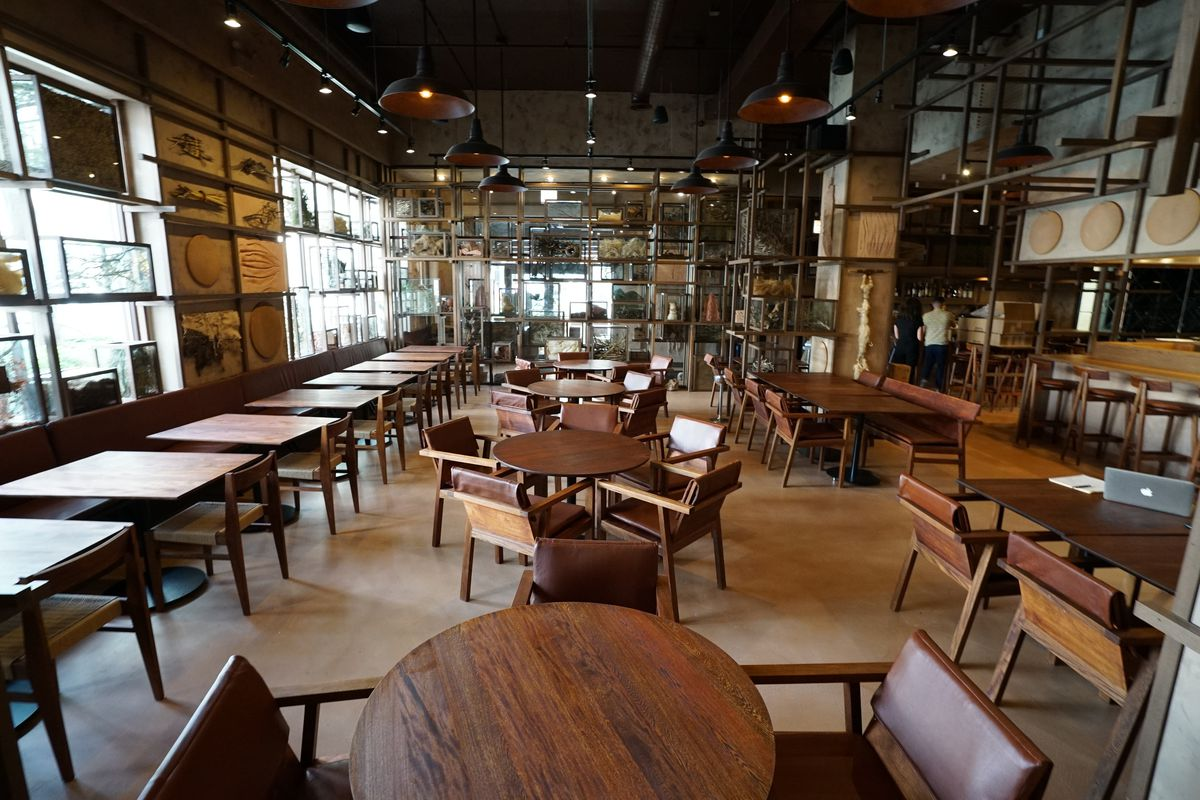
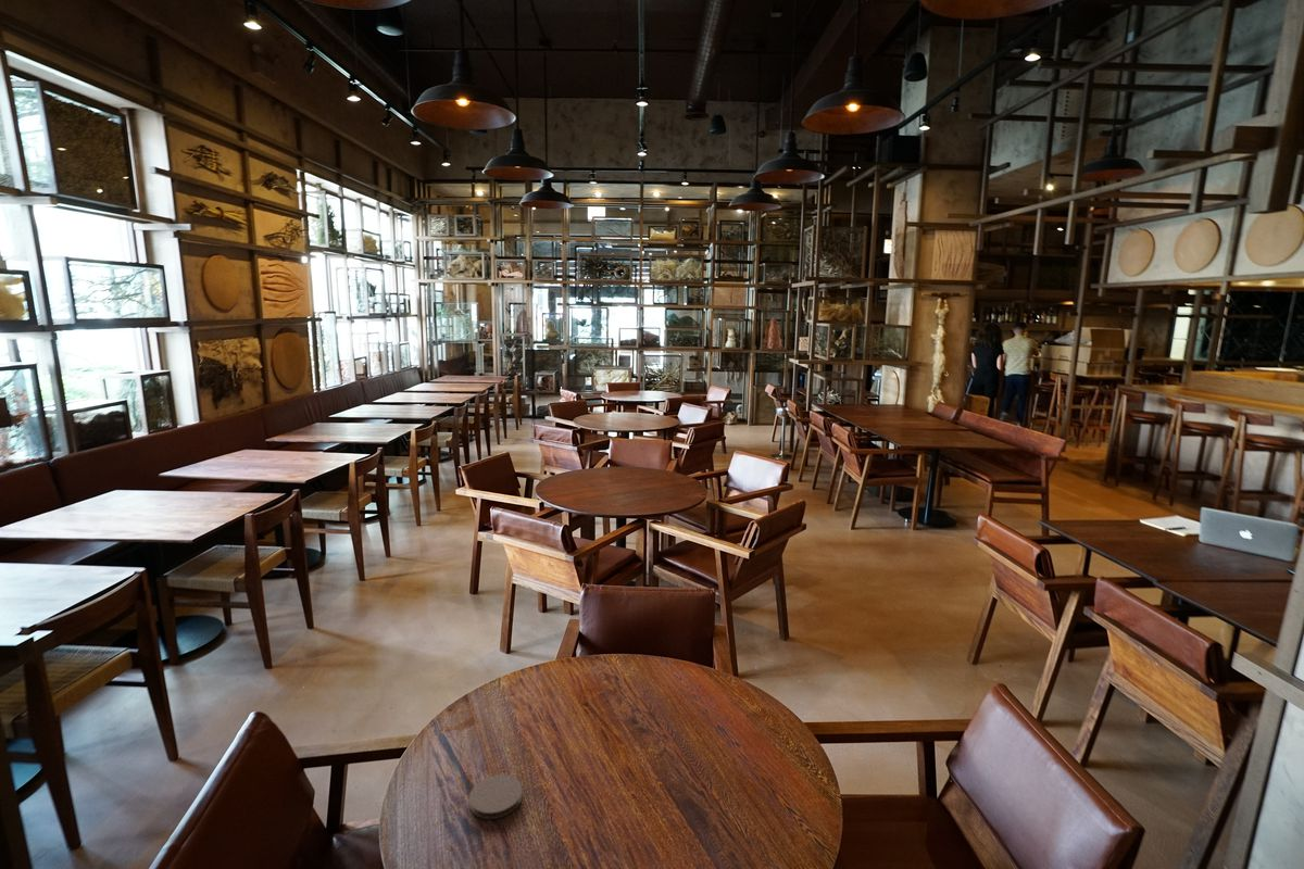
+ coaster [468,773,523,820]
